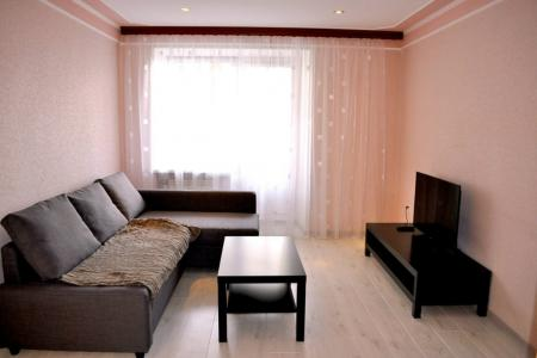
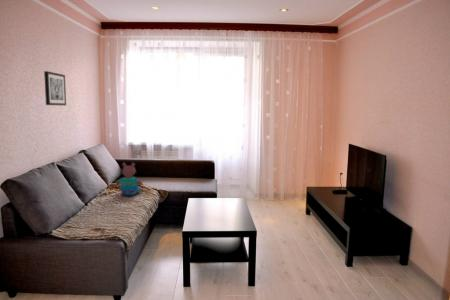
+ wall art [43,70,67,106]
+ teddy bear [114,162,144,196]
